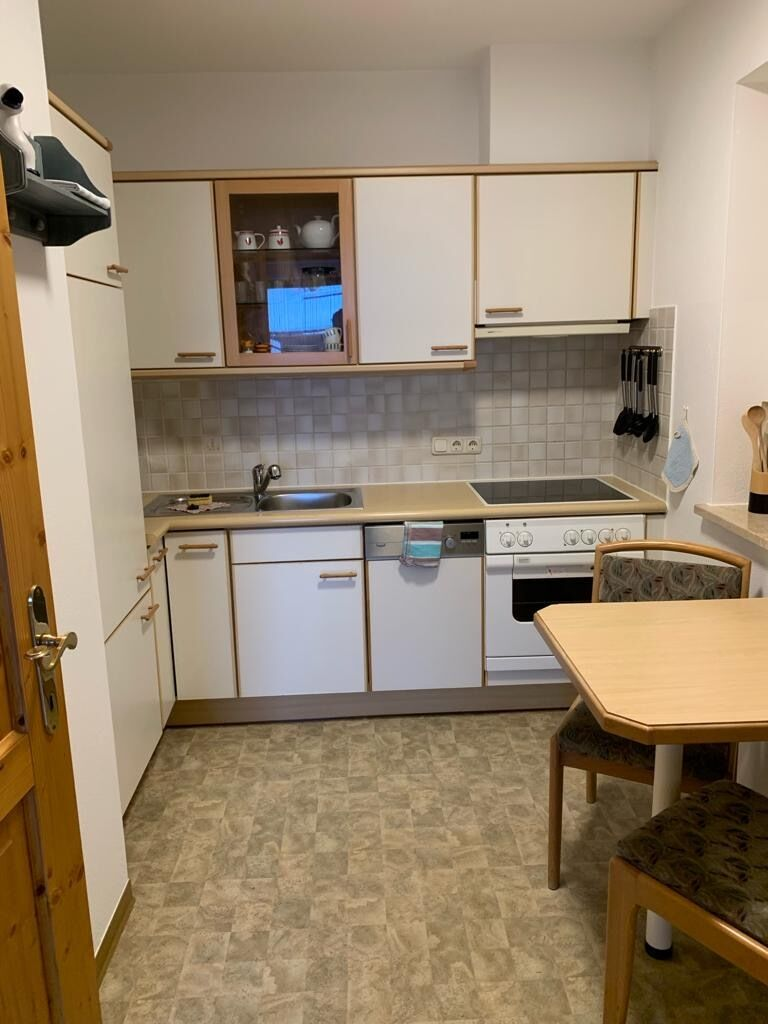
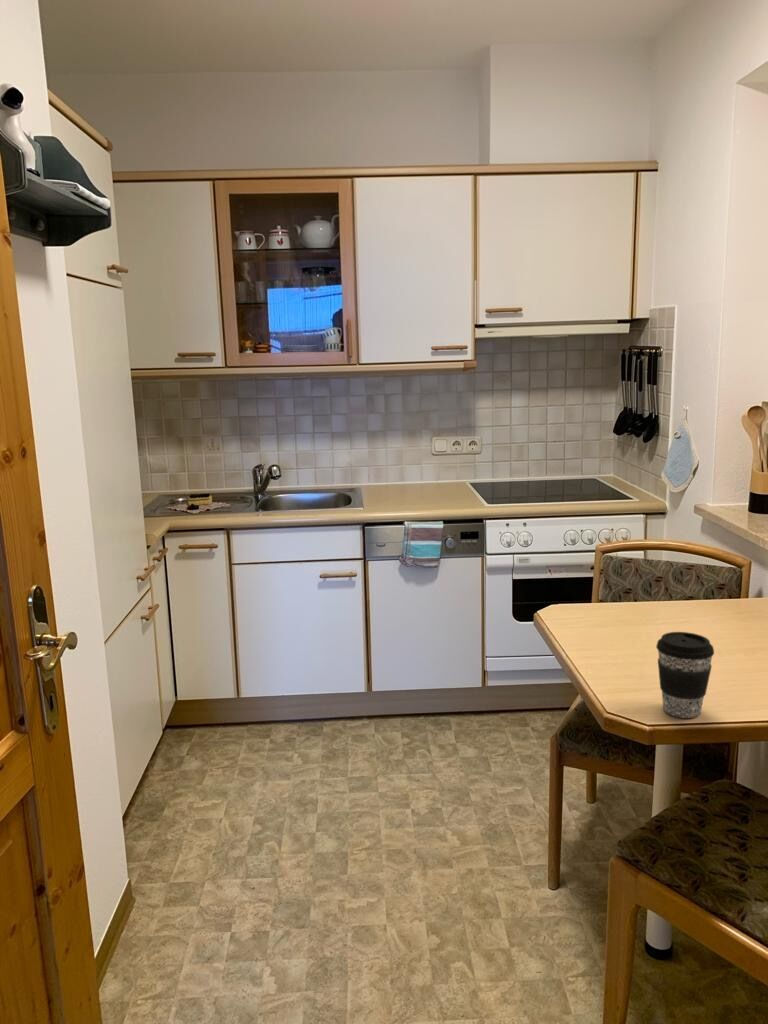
+ coffee cup [655,631,715,719]
